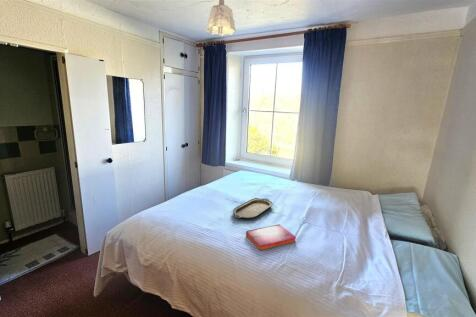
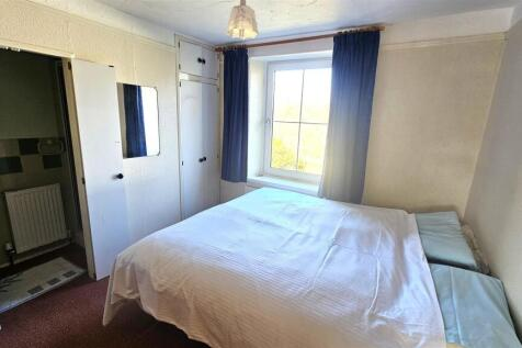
- serving tray [232,197,273,220]
- hardback book [245,223,297,252]
